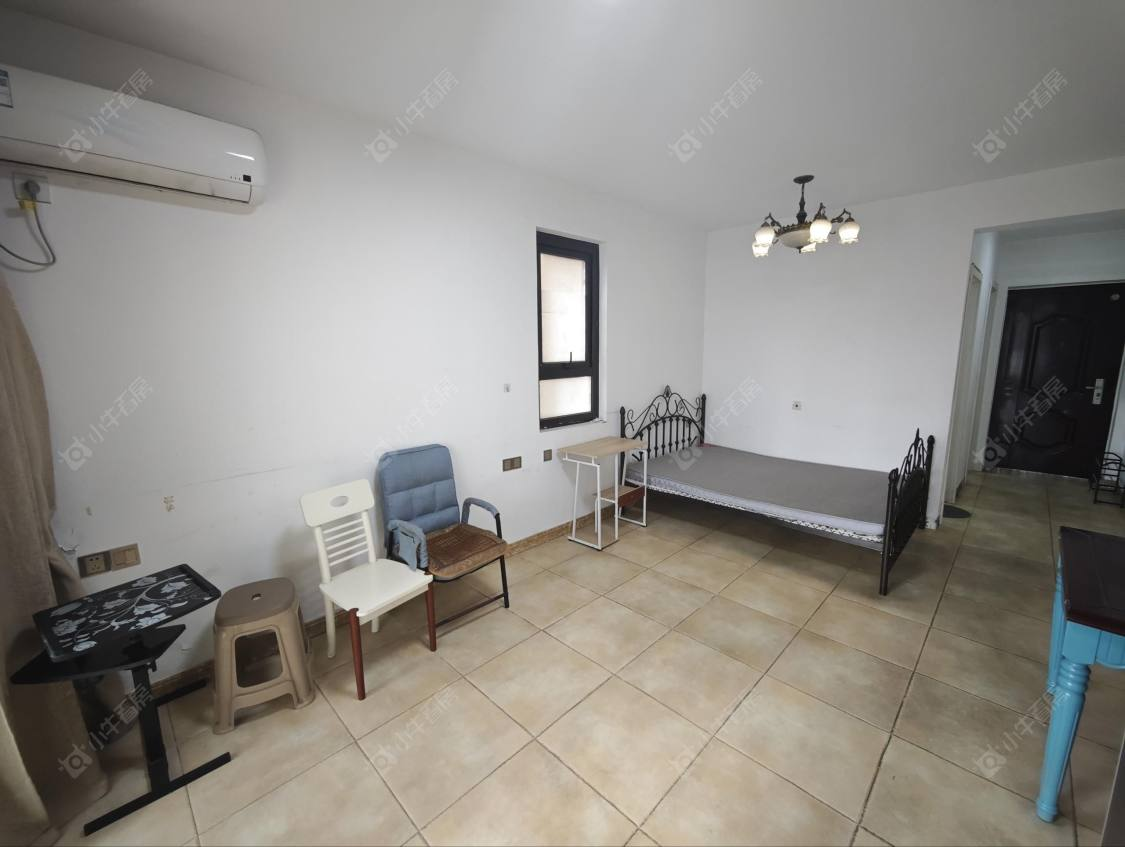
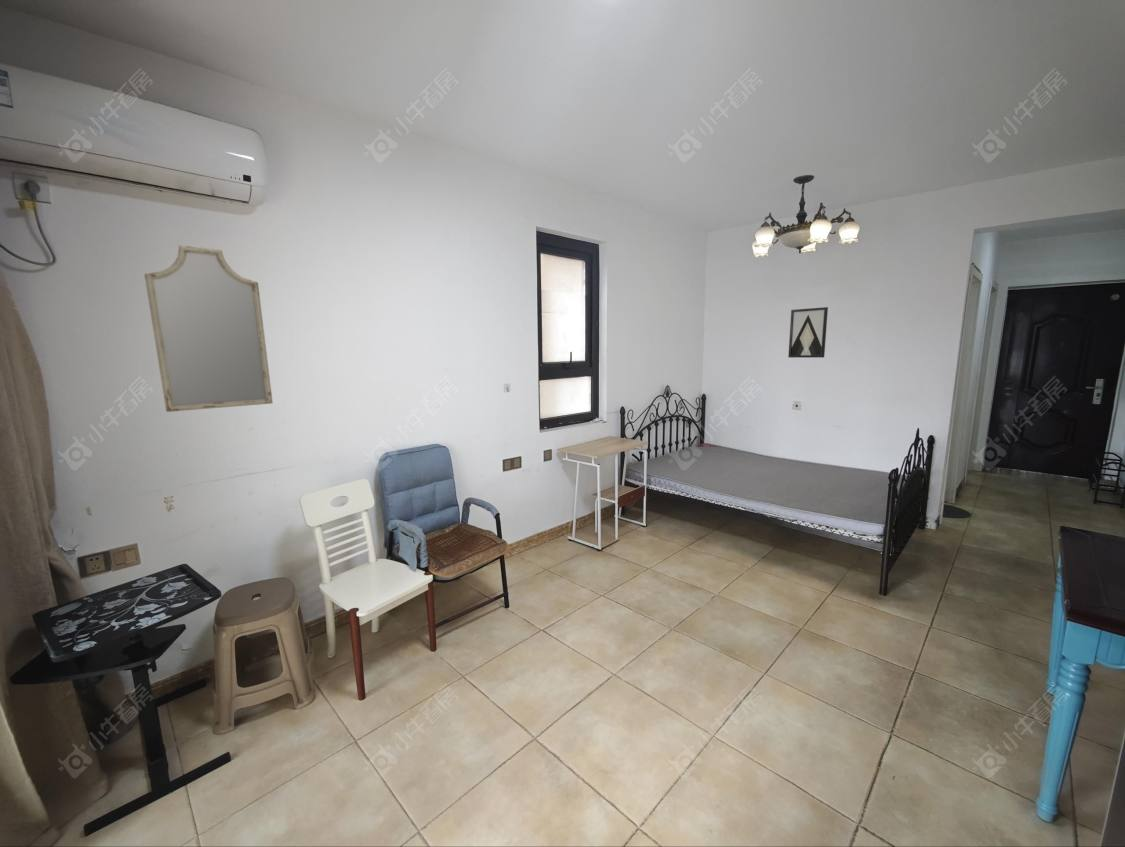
+ home mirror [143,244,274,413]
+ wall art [787,306,829,359]
